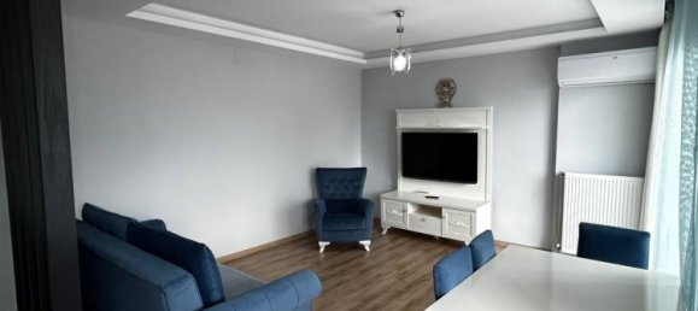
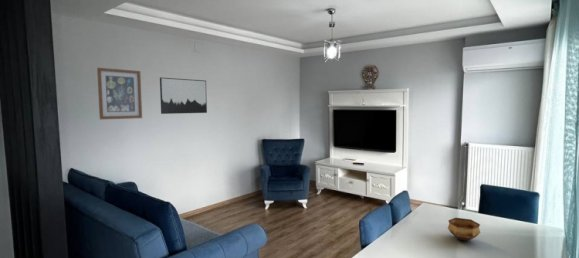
+ wall art [159,76,208,115]
+ bowl [447,217,481,242]
+ wall art [96,67,143,120]
